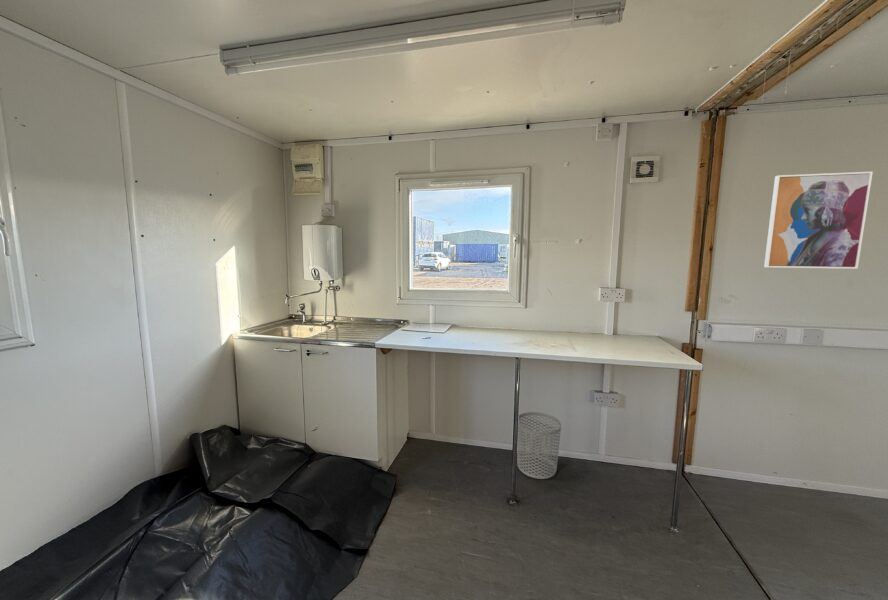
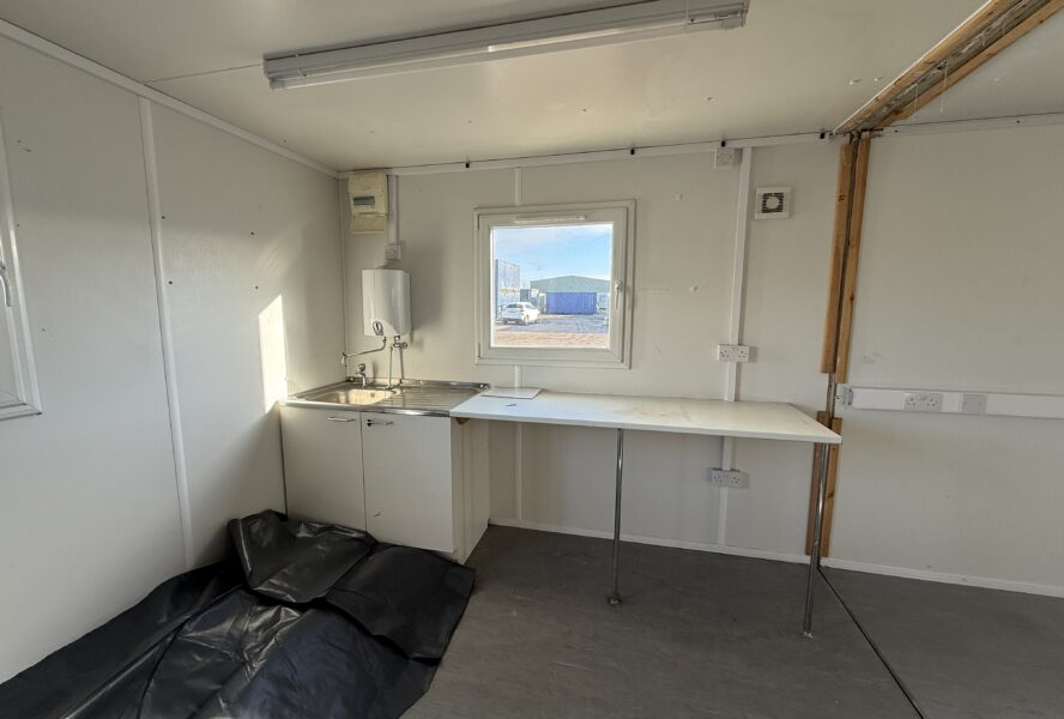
- waste bin [516,411,562,480]
- wall art [763,171,874,270]
